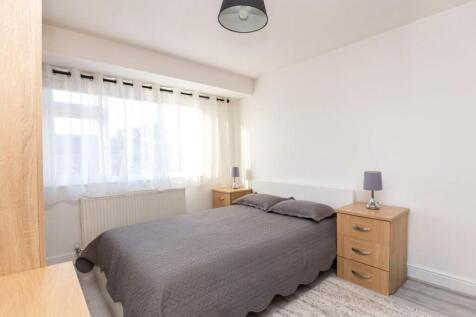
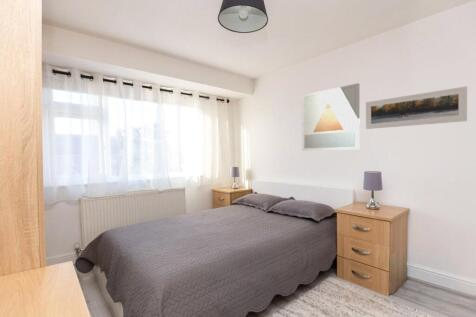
+ wall art [301,82,361,152]
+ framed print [365,85,468,130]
